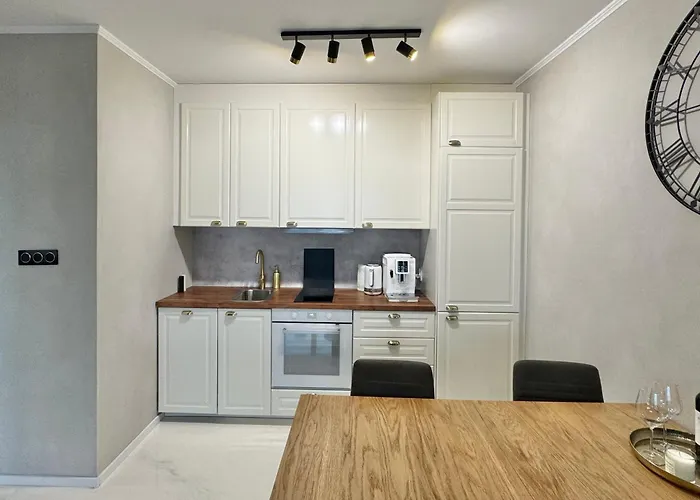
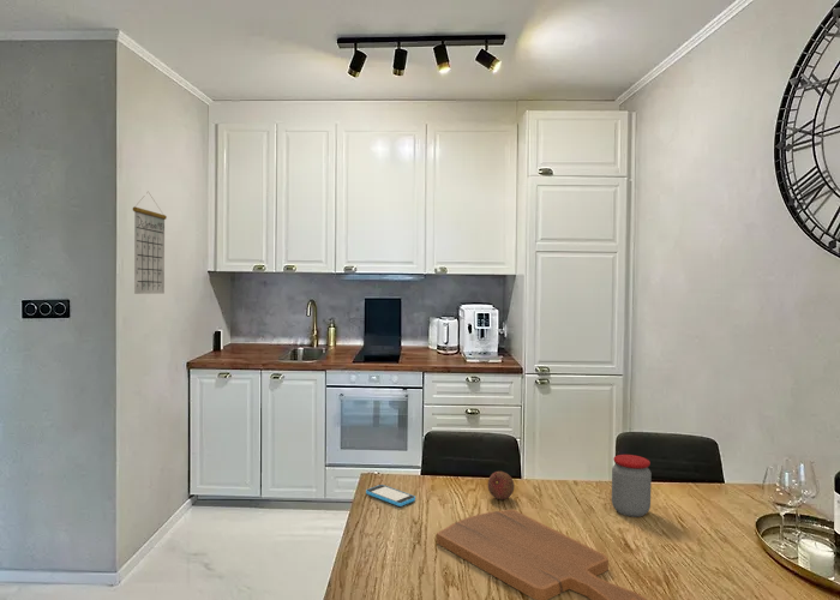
+ jar [611,454,653,518]
+ smartphone [365,484,416,508]
+ fruit [487,470,515,500]
+ calendar [132,192,168,295]
+ cutting board [436,508,648,600]
